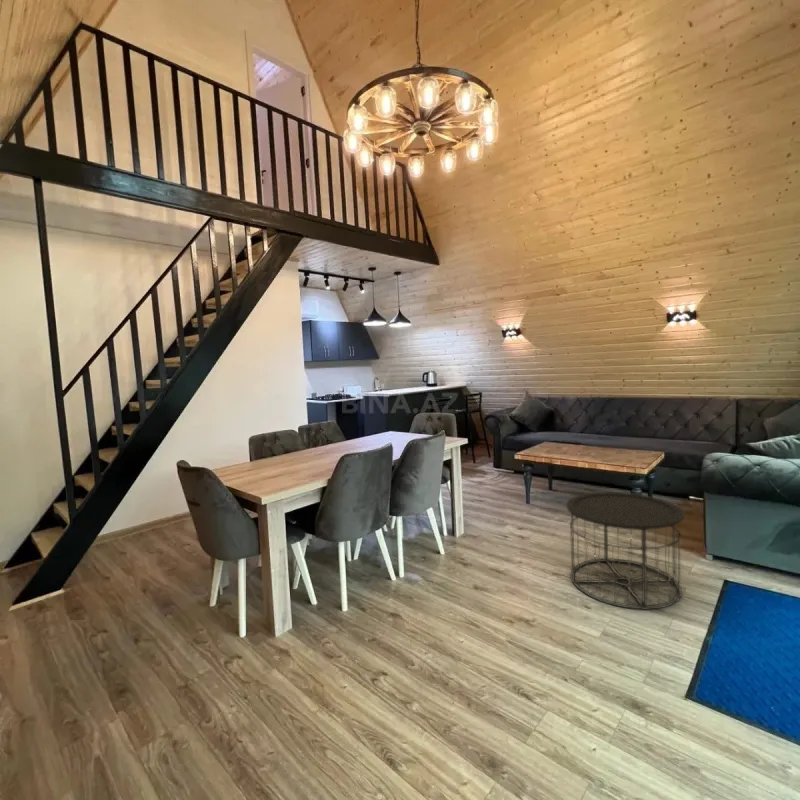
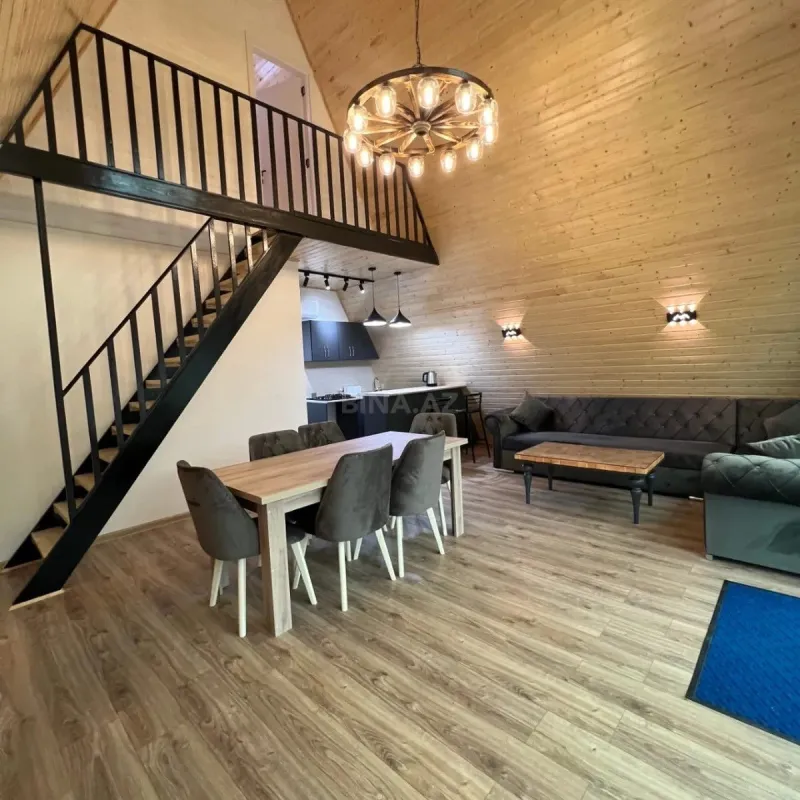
- side table [565,491,685,611]
